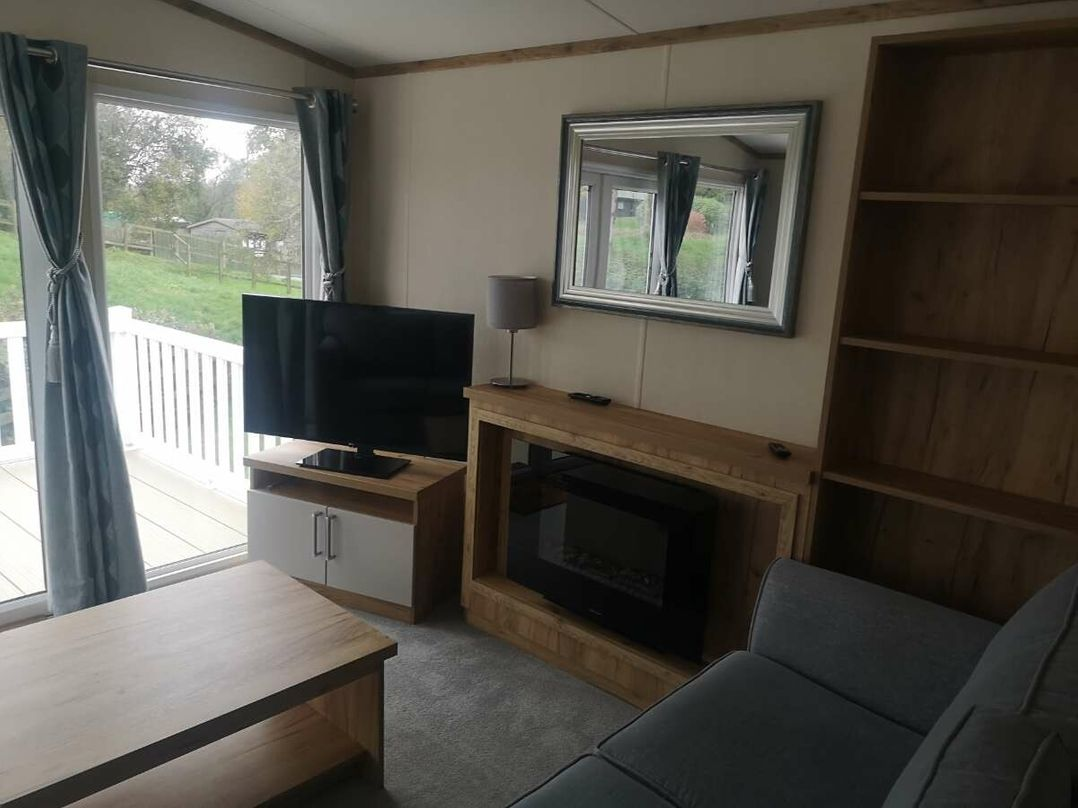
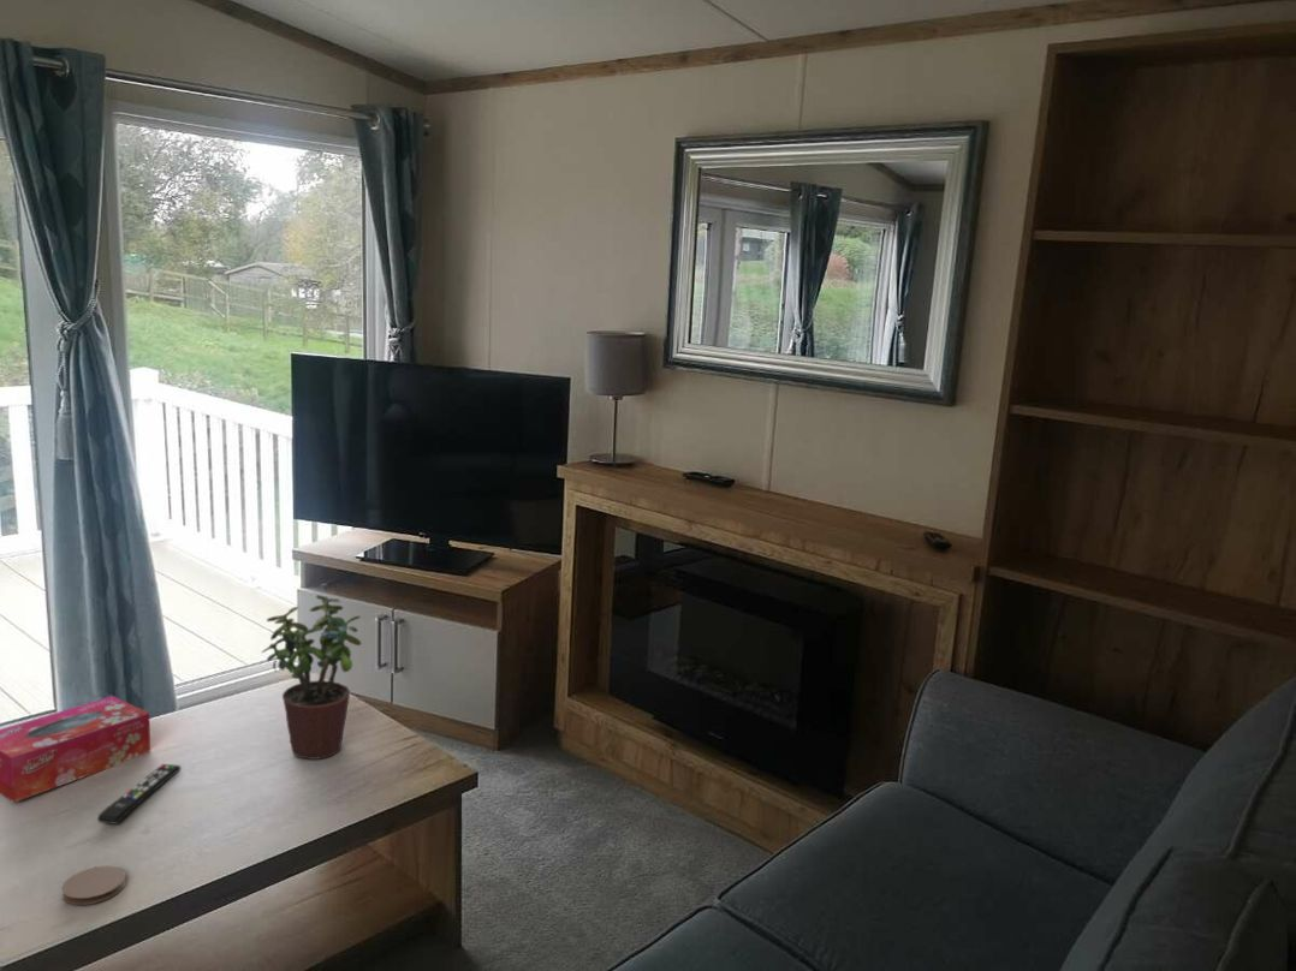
+ coaster [60,865,126,906]
+ remote control [96,763,182,826]
+ potted plant [261,594,362,761]
+ tissue box [0,695,151,804]
